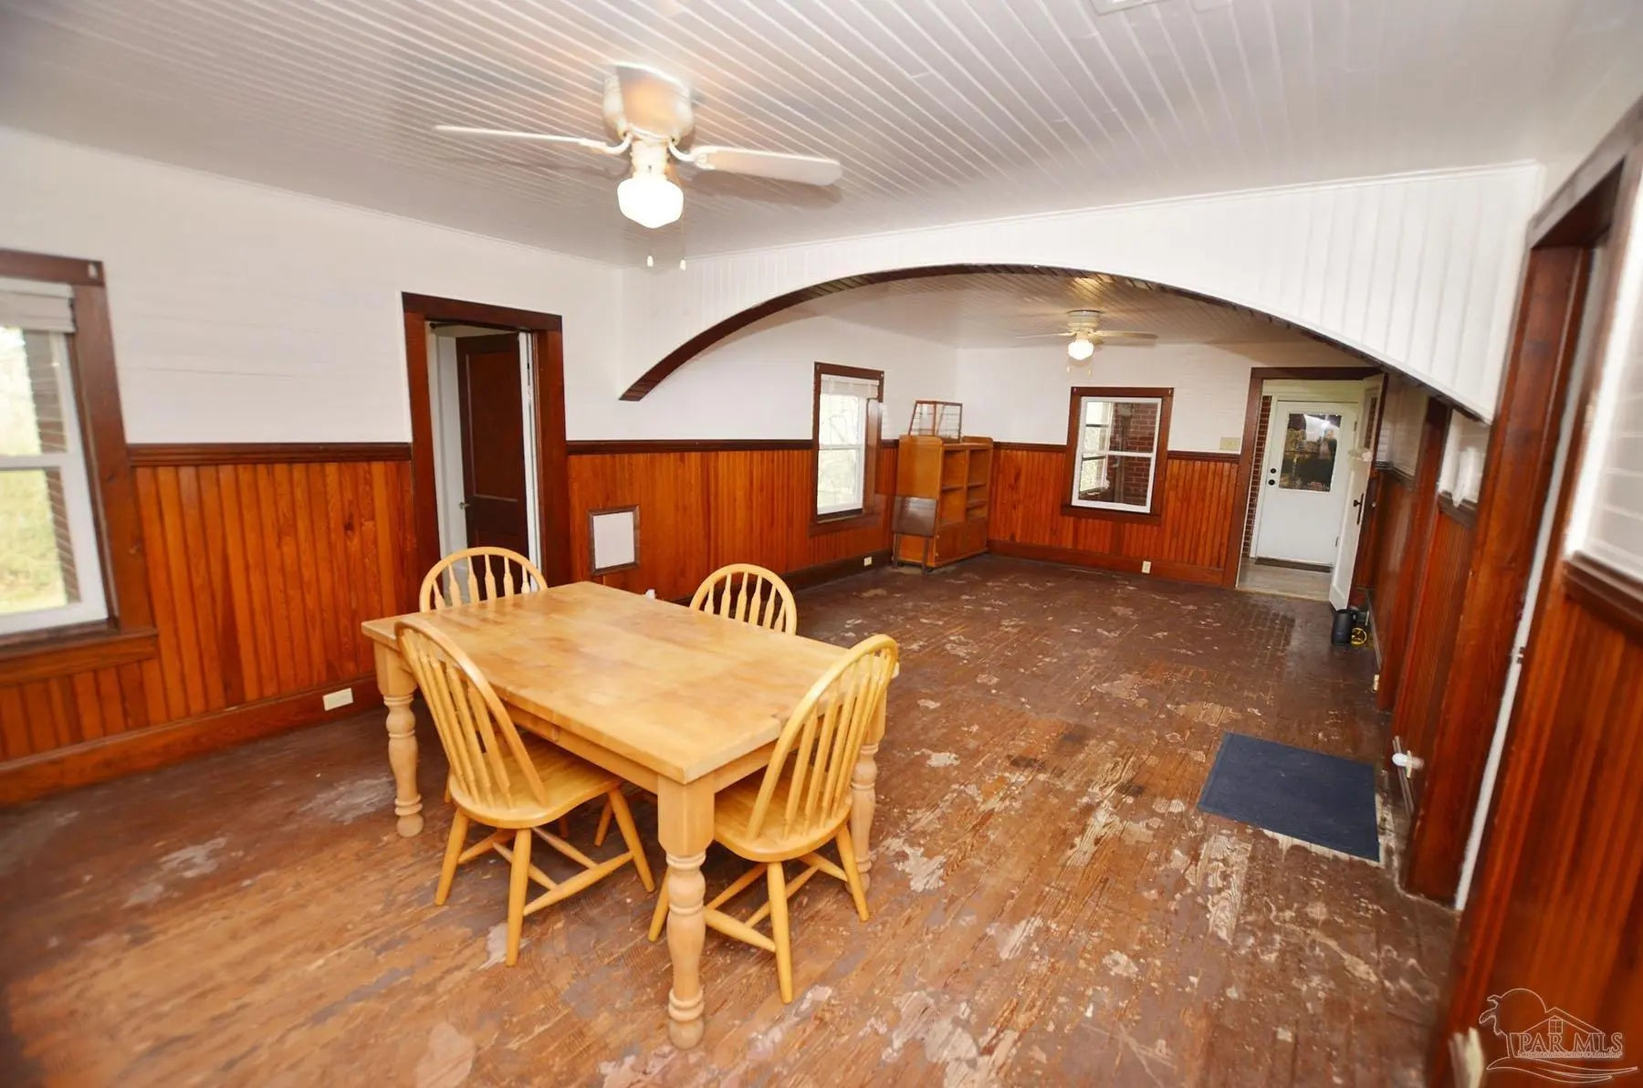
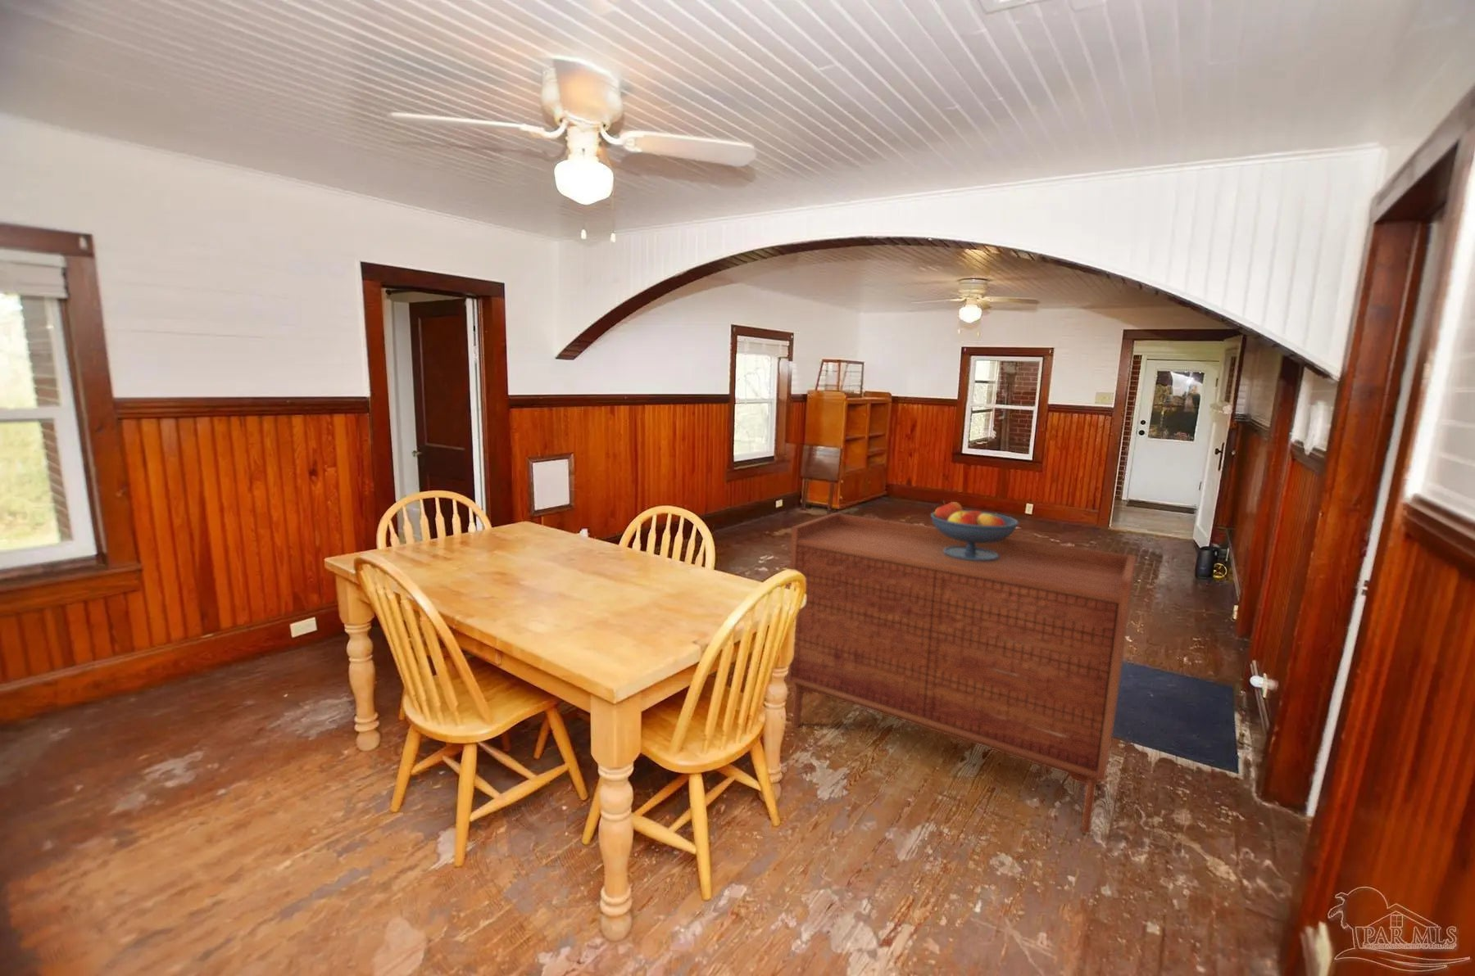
+ sideboard [784,512,1137,834]
+ fruit bowl [930,500,1019,562]
